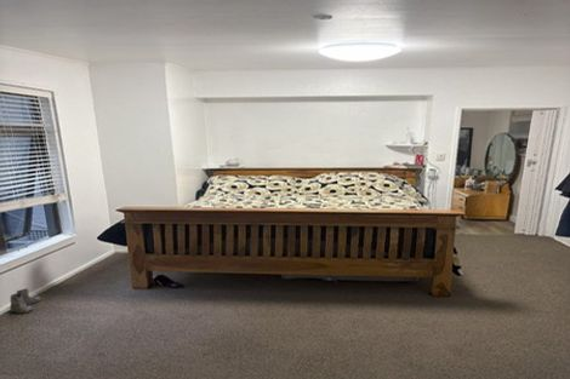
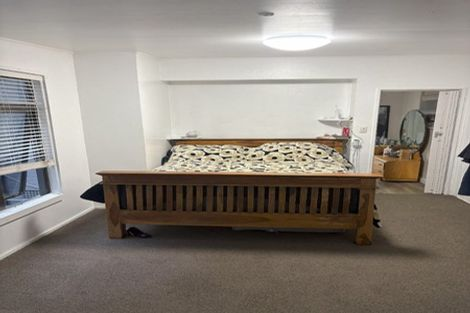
- boots [8,287,42,317]
